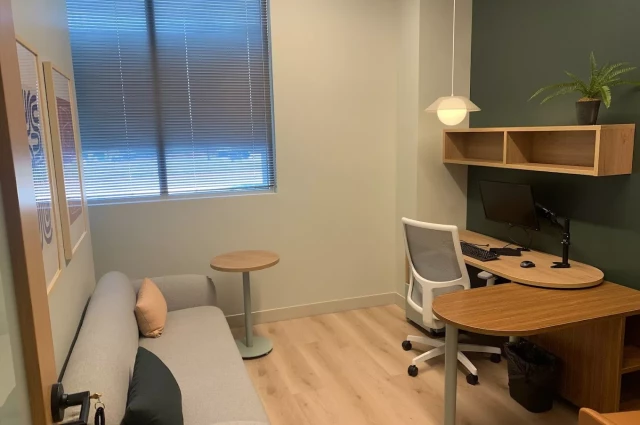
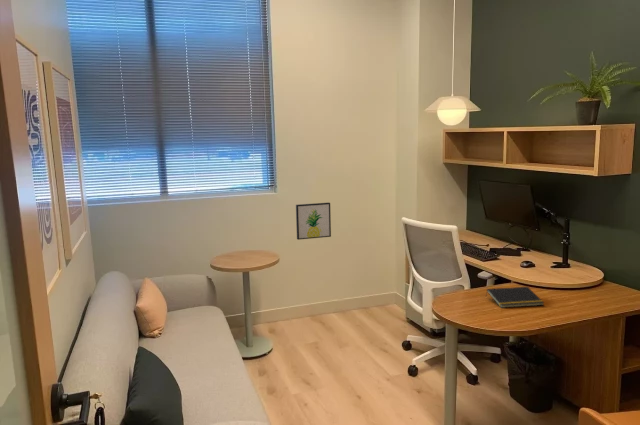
+ notepad [485,286,545,309]
+ wall art [295,202,332,241]
